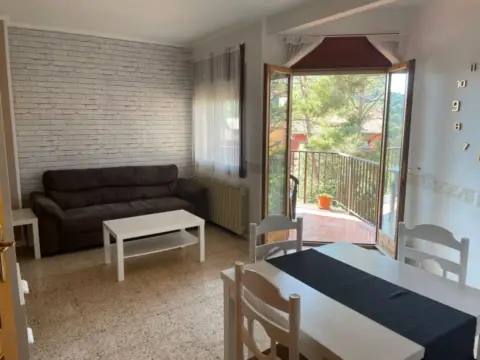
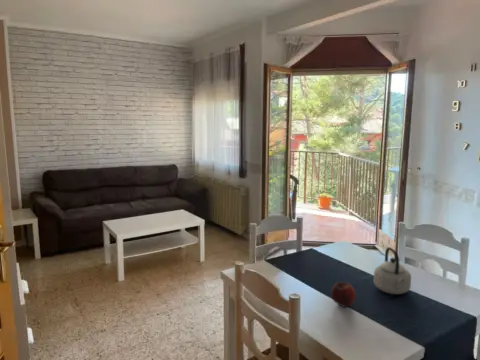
+ teapot [373,246,412,295]
+ fruit [330,281,357,308]
